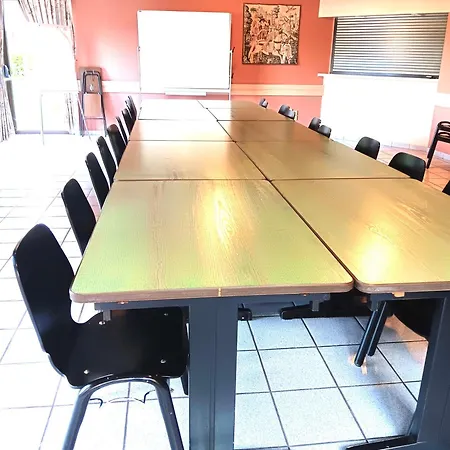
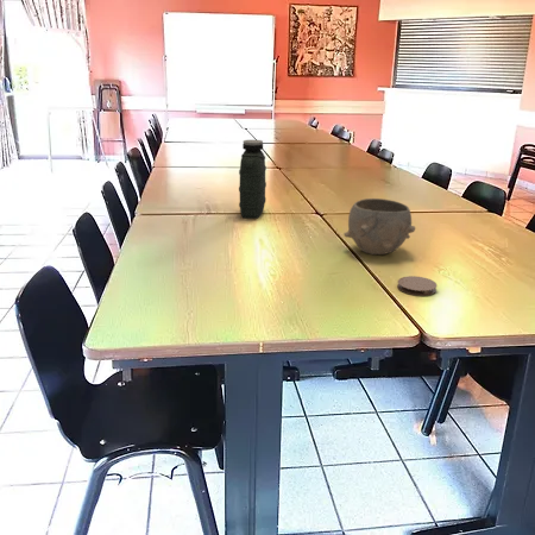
+ bowl [342,197,416,256]
+ water jug [238,139,268,220]
+ coaster [396,275,438,297]
